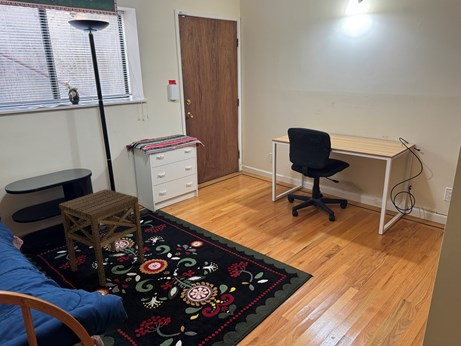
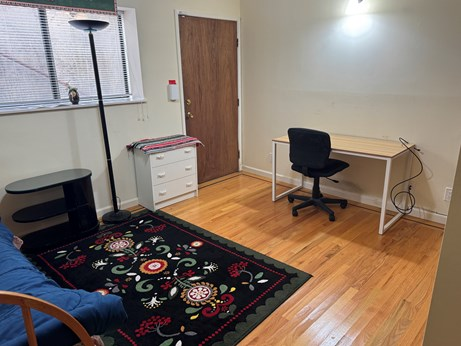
- side table [58,188,145,287]
